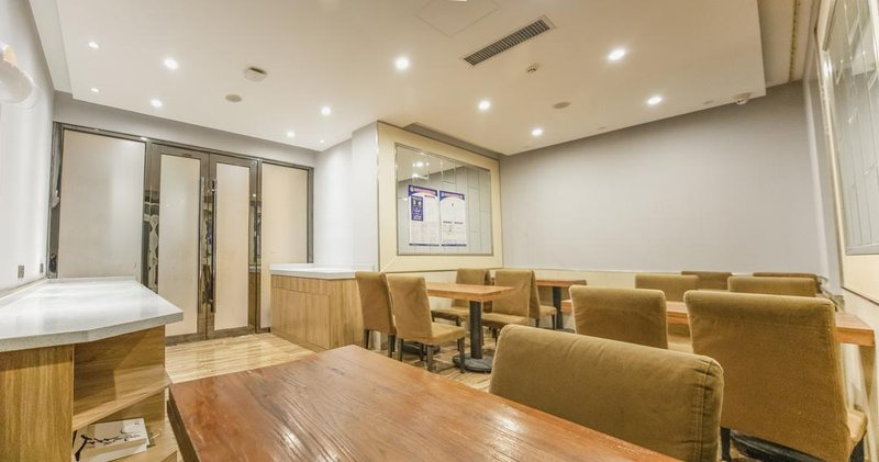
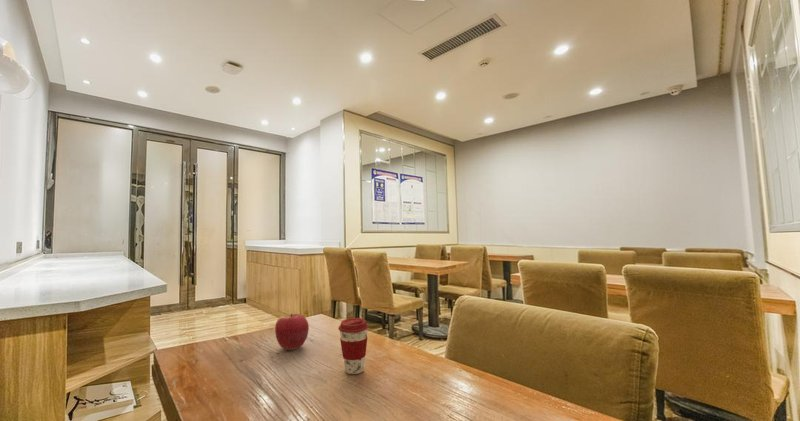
+ coffee cup [337,317,370,375]
+ apple [274,313,310,351]
